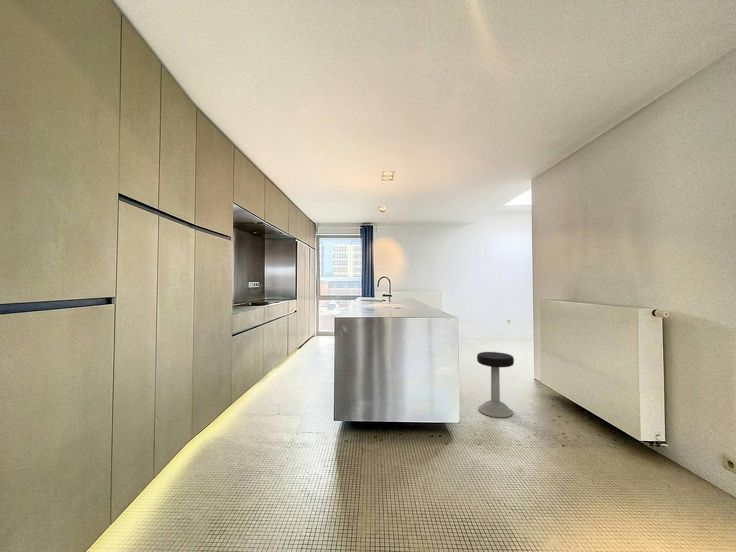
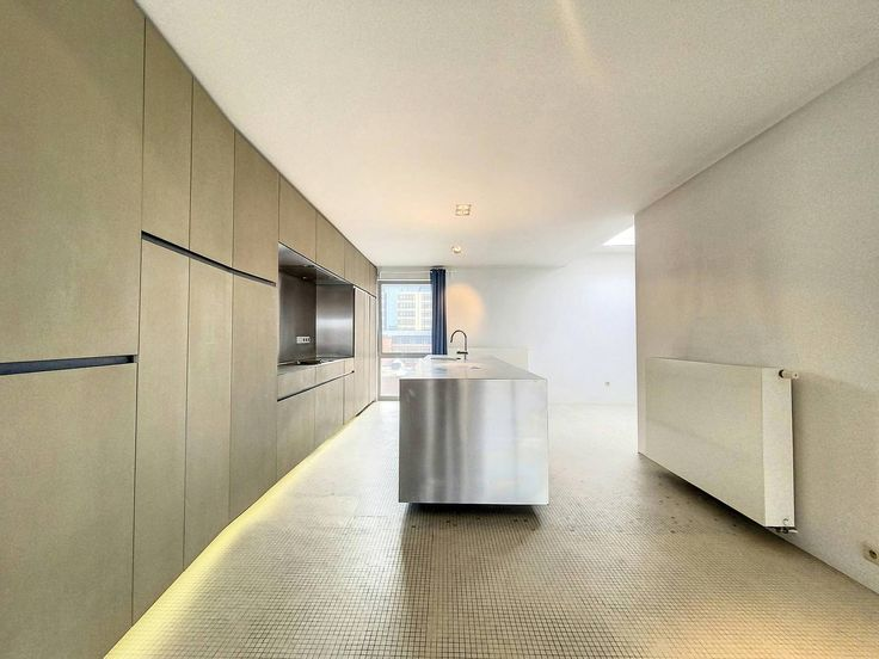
- stool [476,351,515,419]
